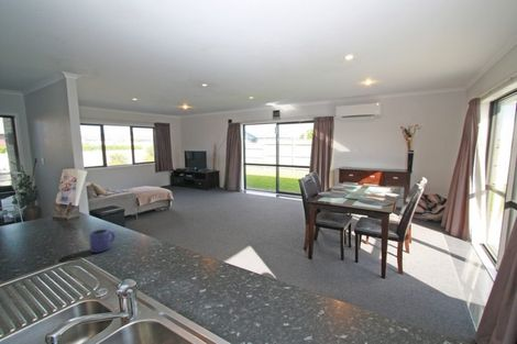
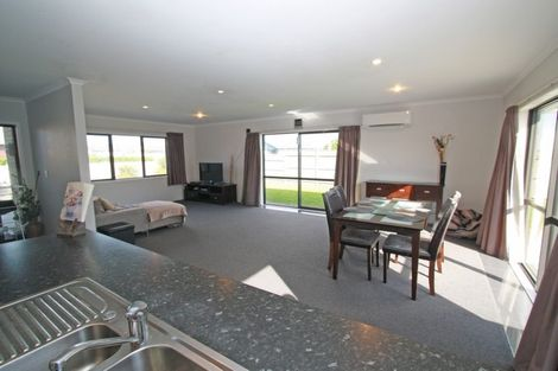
- mug [88,229,117,254]
